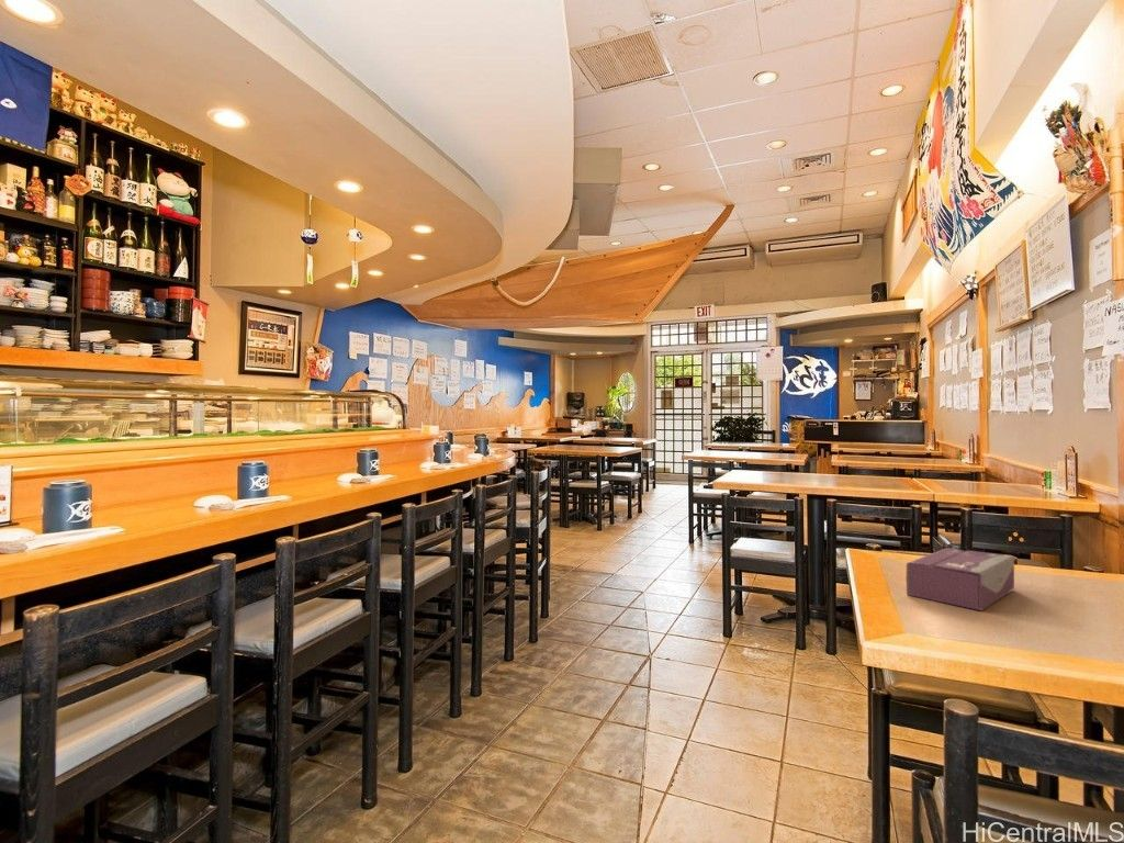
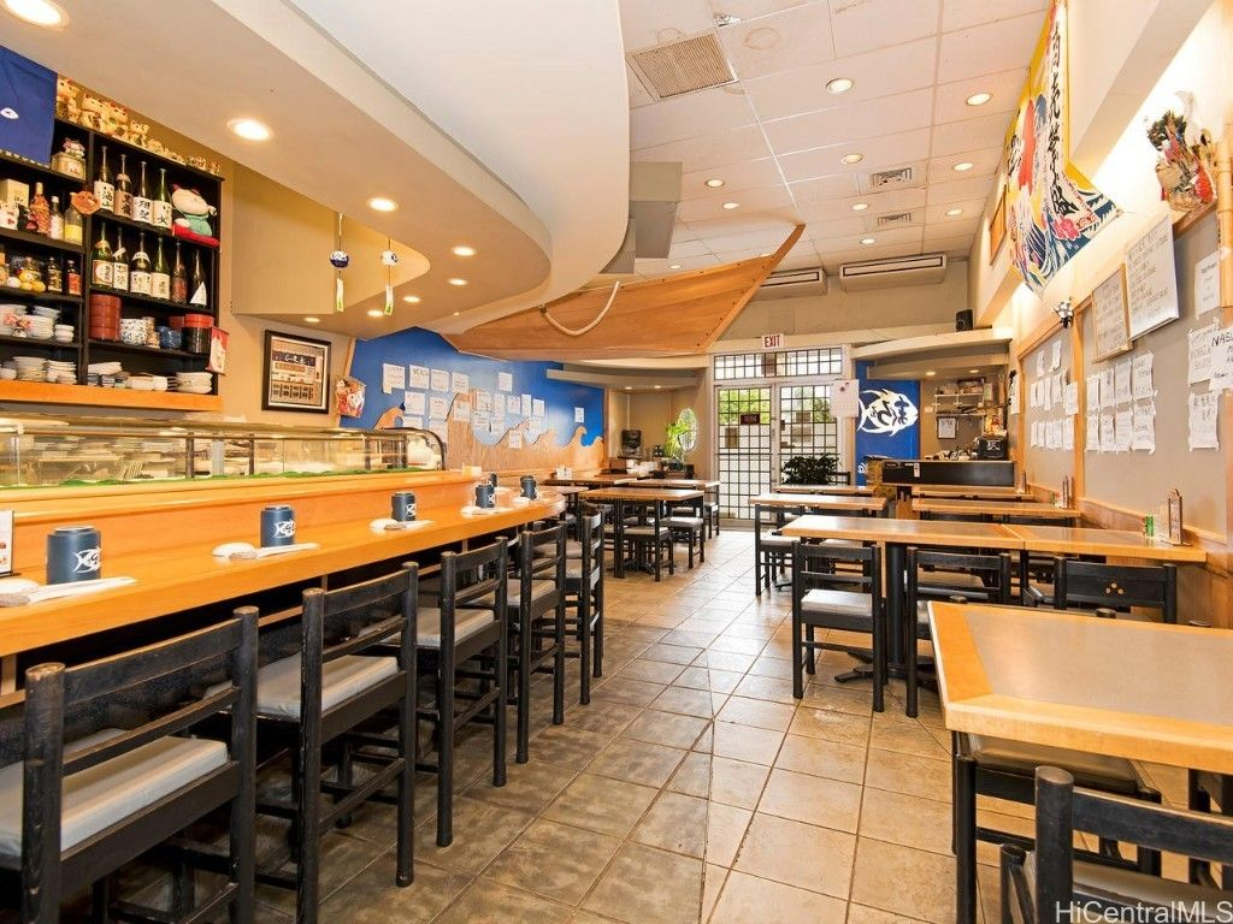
- tissue box [906,547,1015,611]
